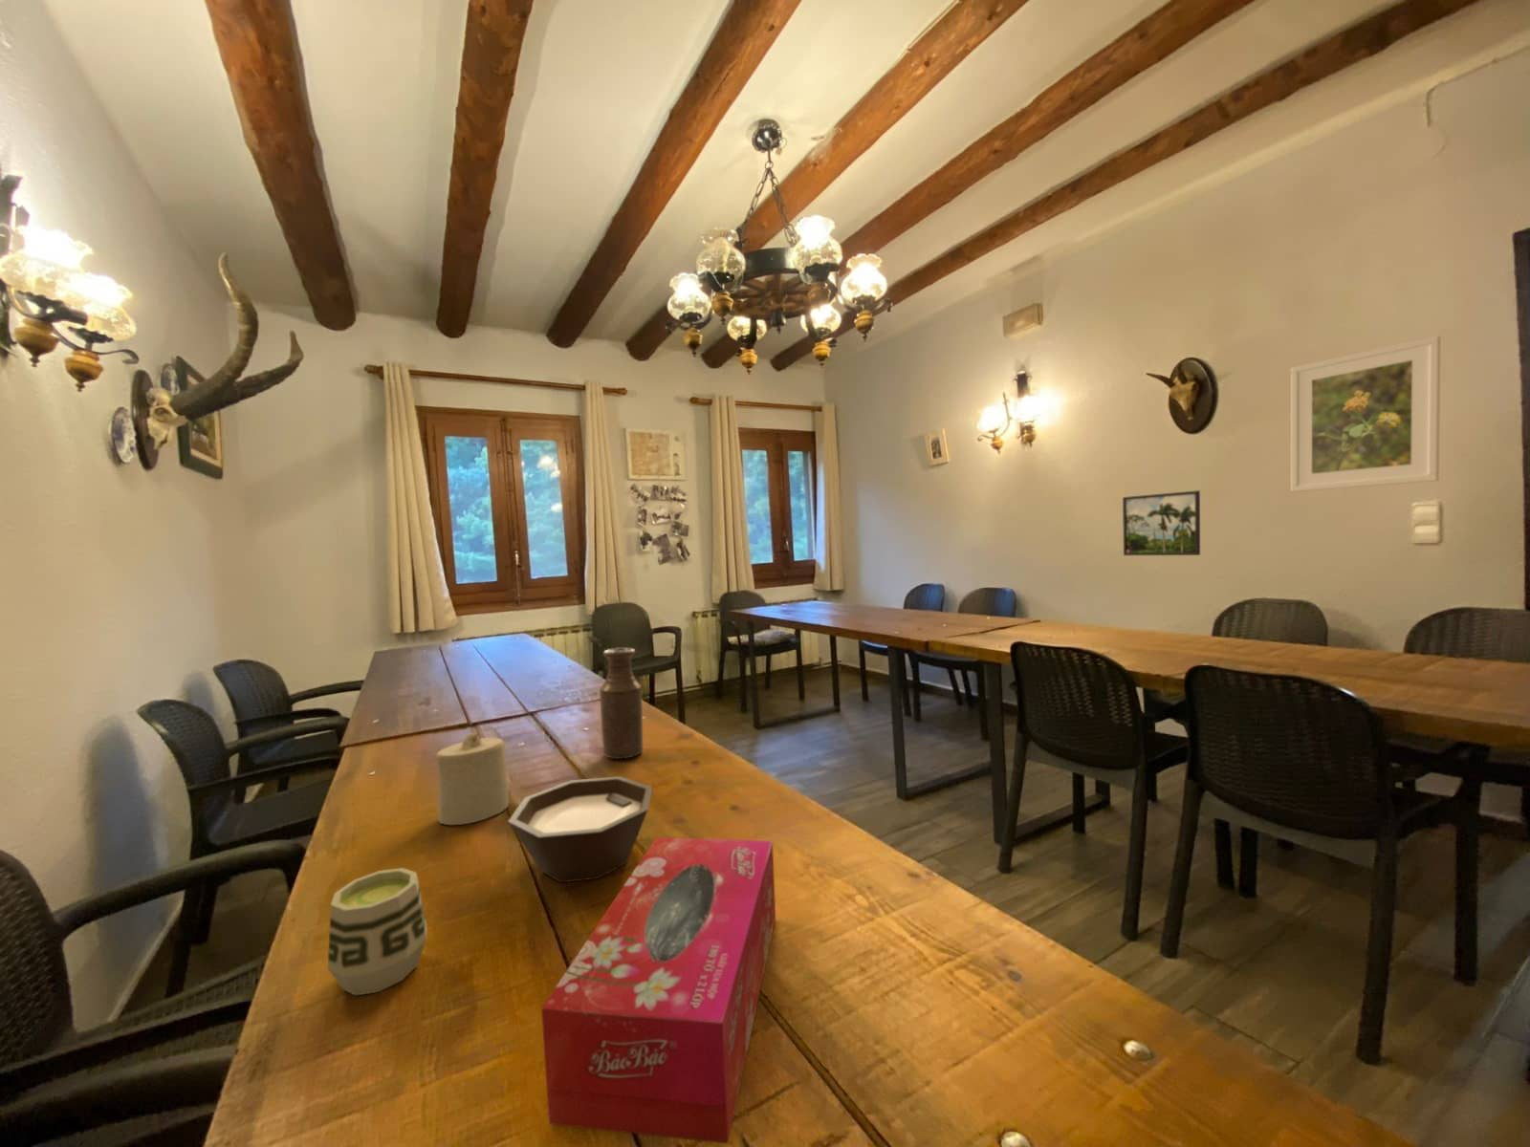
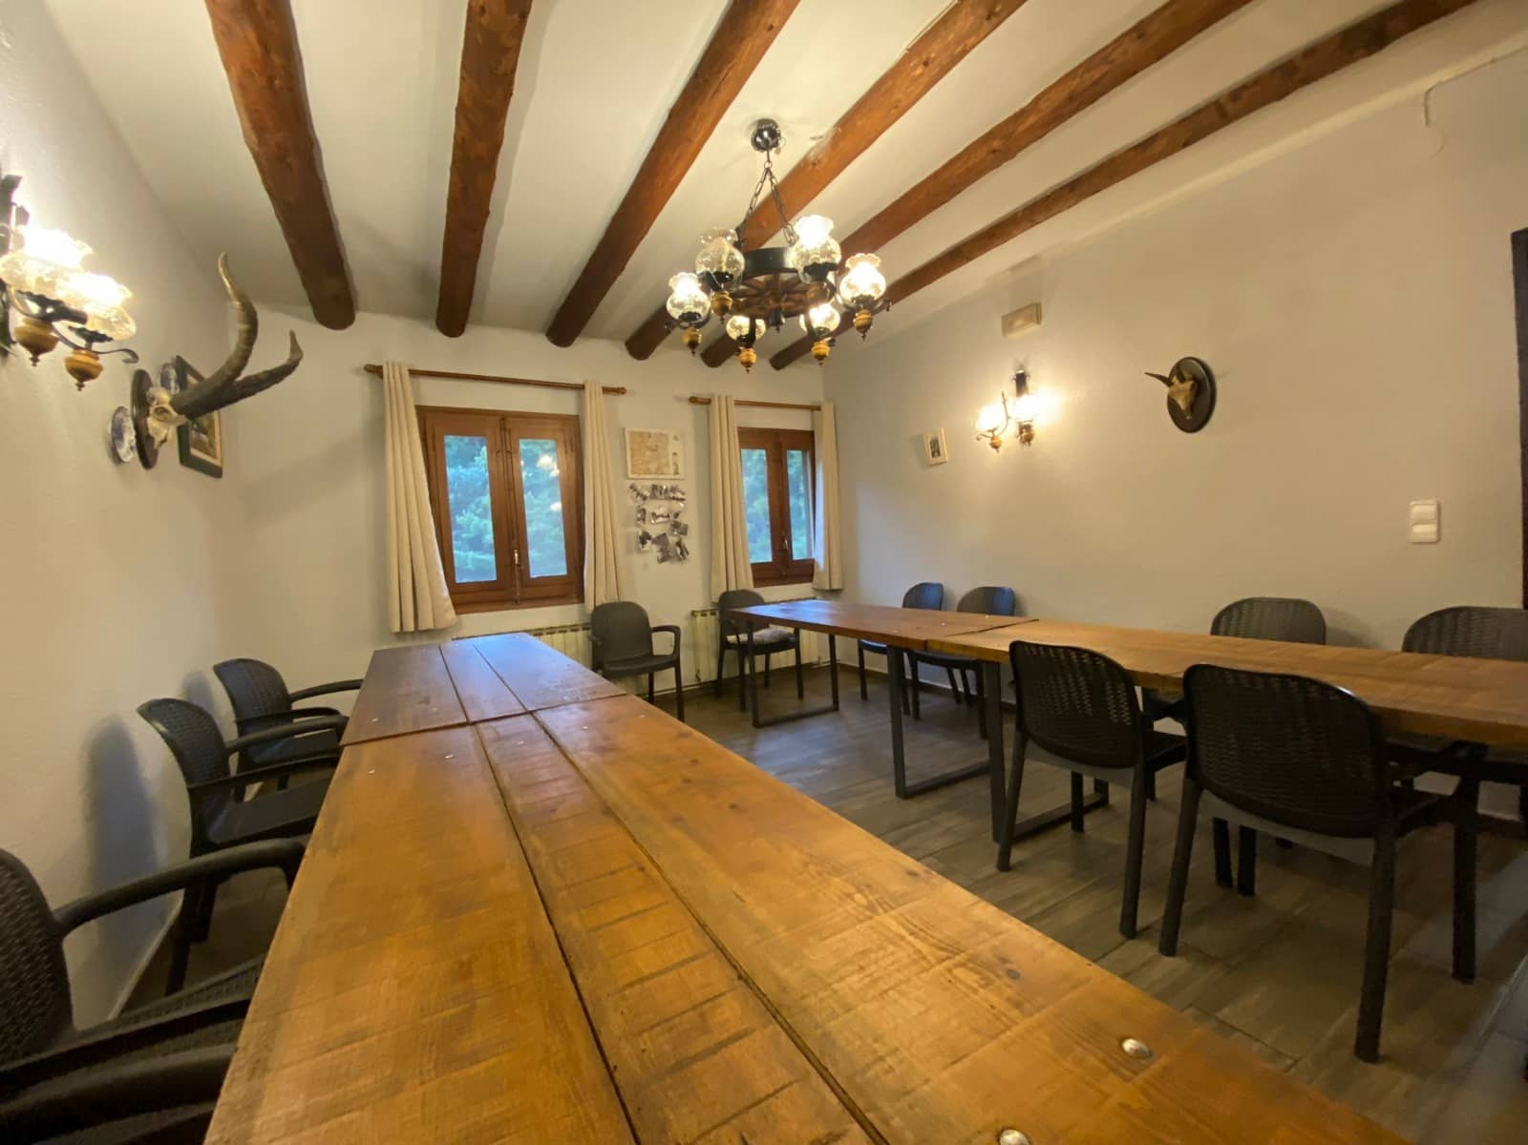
- cup [326,867,429,996]
- tissue box [540,836,777,1145]
- bottle [599,646,643,760]
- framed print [1290,335,1441,493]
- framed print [1122,489,1201,557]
- bowl [507,775,653,883]
- candle [435,731,510,825]
